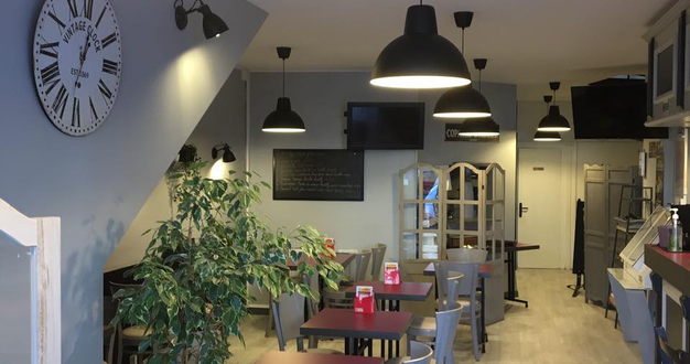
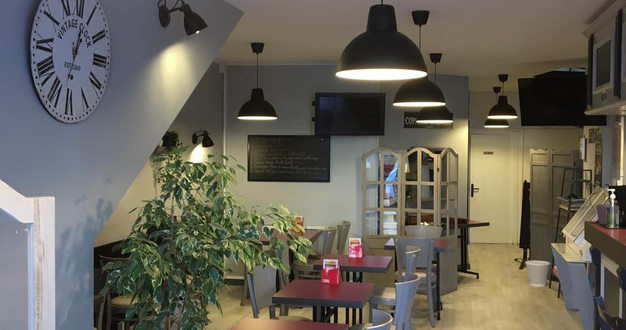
+ wastebasket [524,260,551,288]
